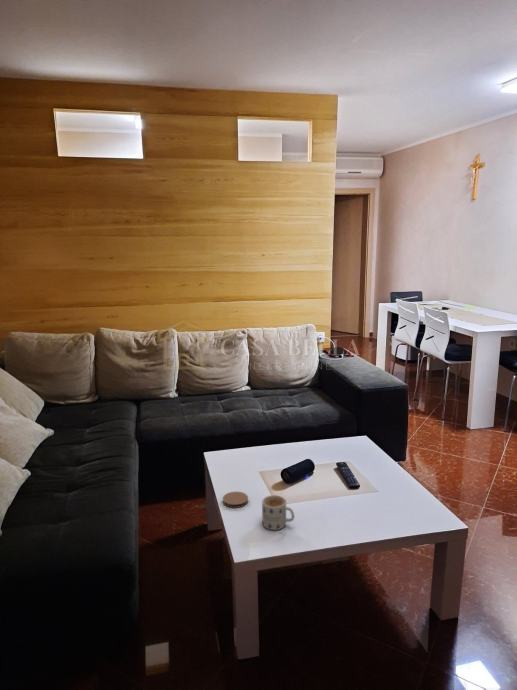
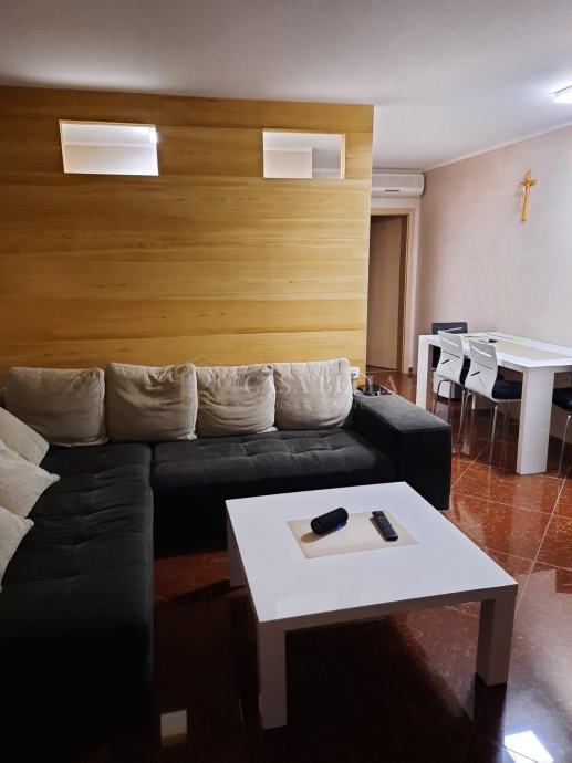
- mug [261,494,295,531]
- coaster [222,491,249,509]
